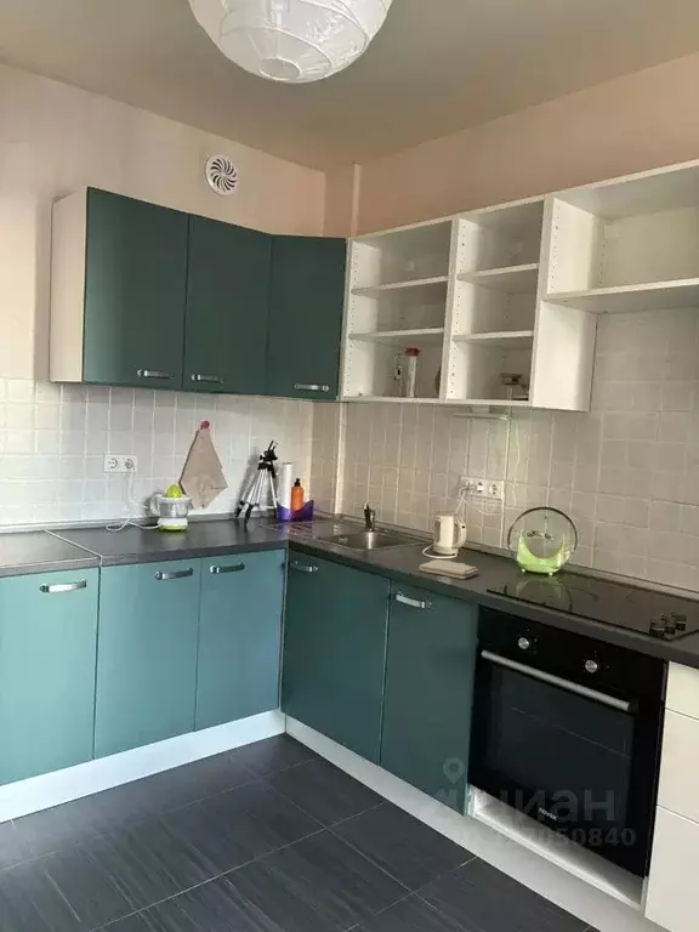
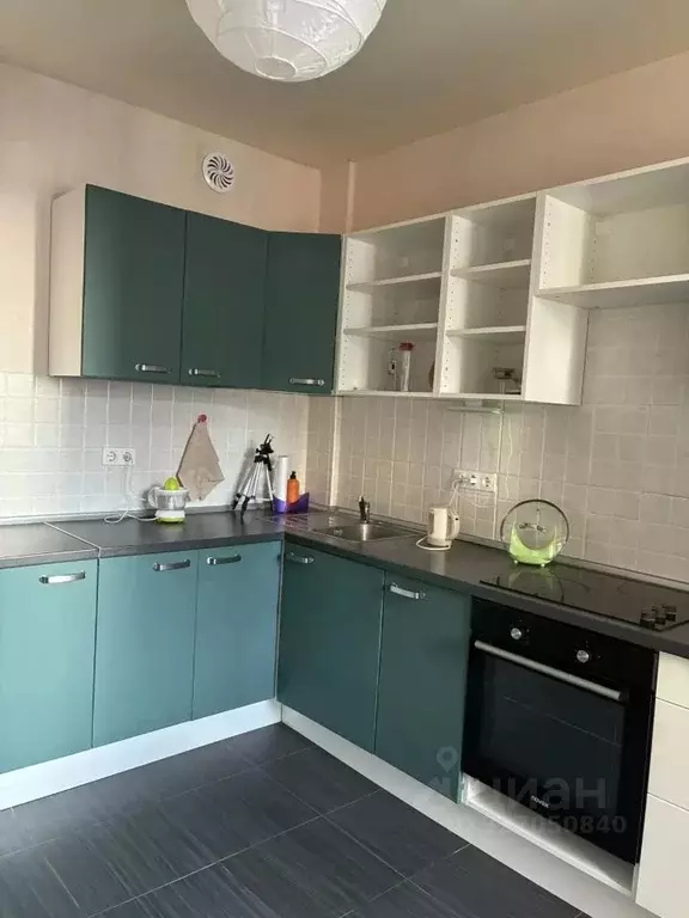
- washcloth [417,558,479,580]
